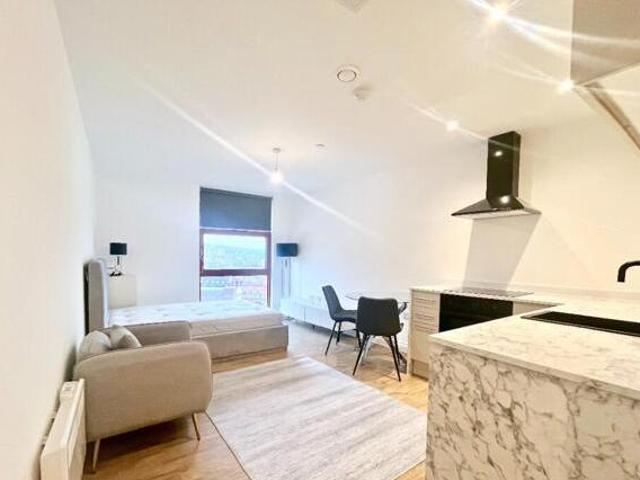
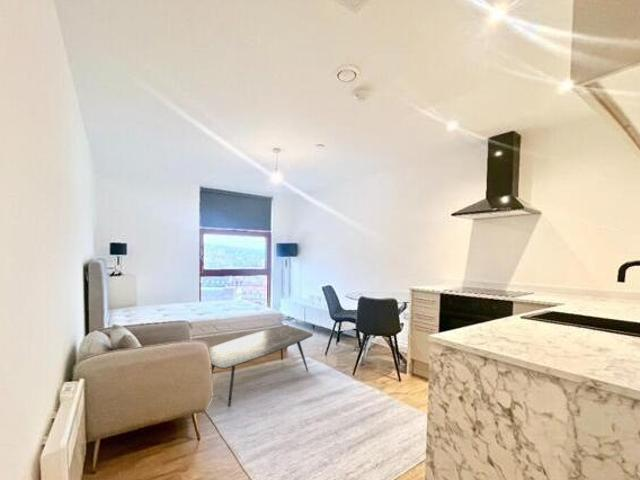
+ coffee table [208,324,314,408]
